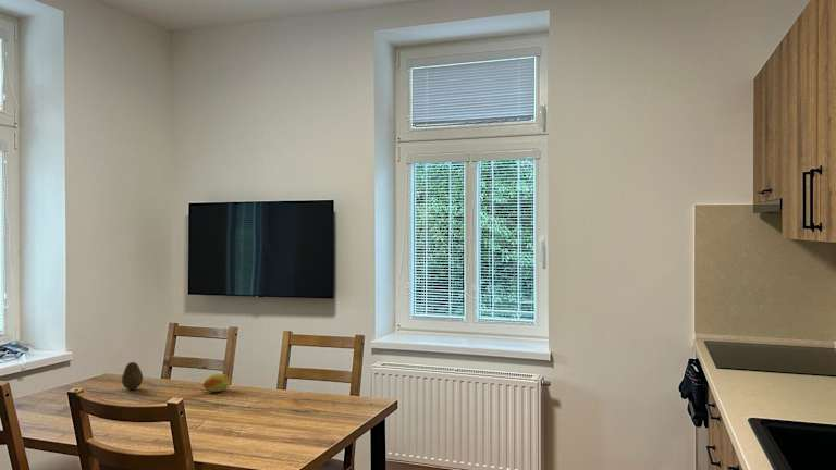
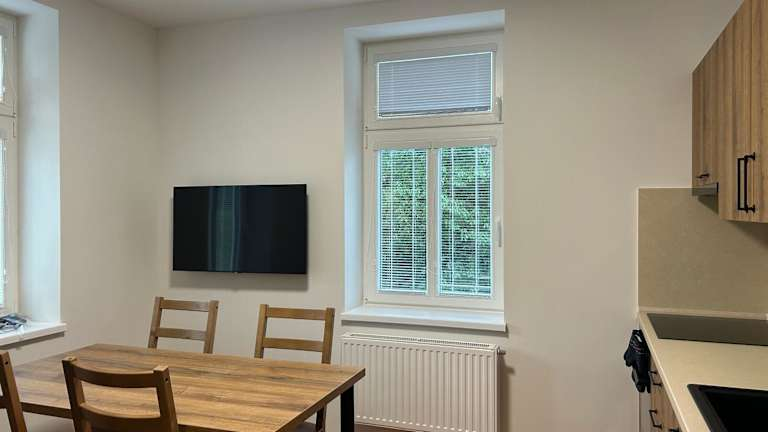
- fruit [121,361,144,391]
- fruit [202,373,232,393]
